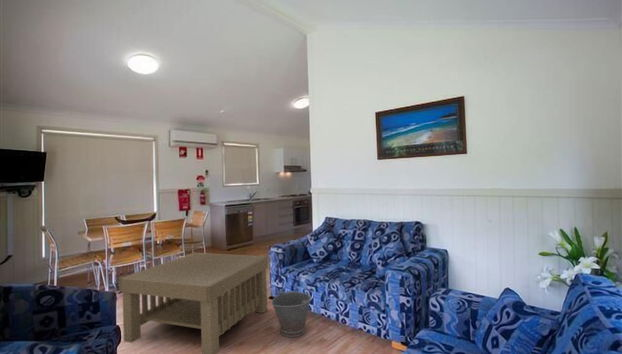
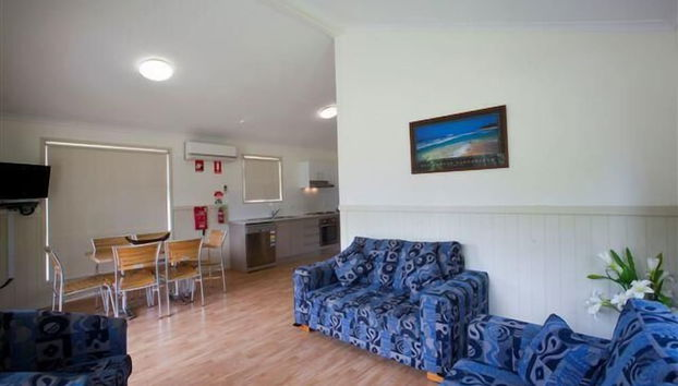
- bucket [271,289,313,338]
- coffee table [118,252,269,354]
